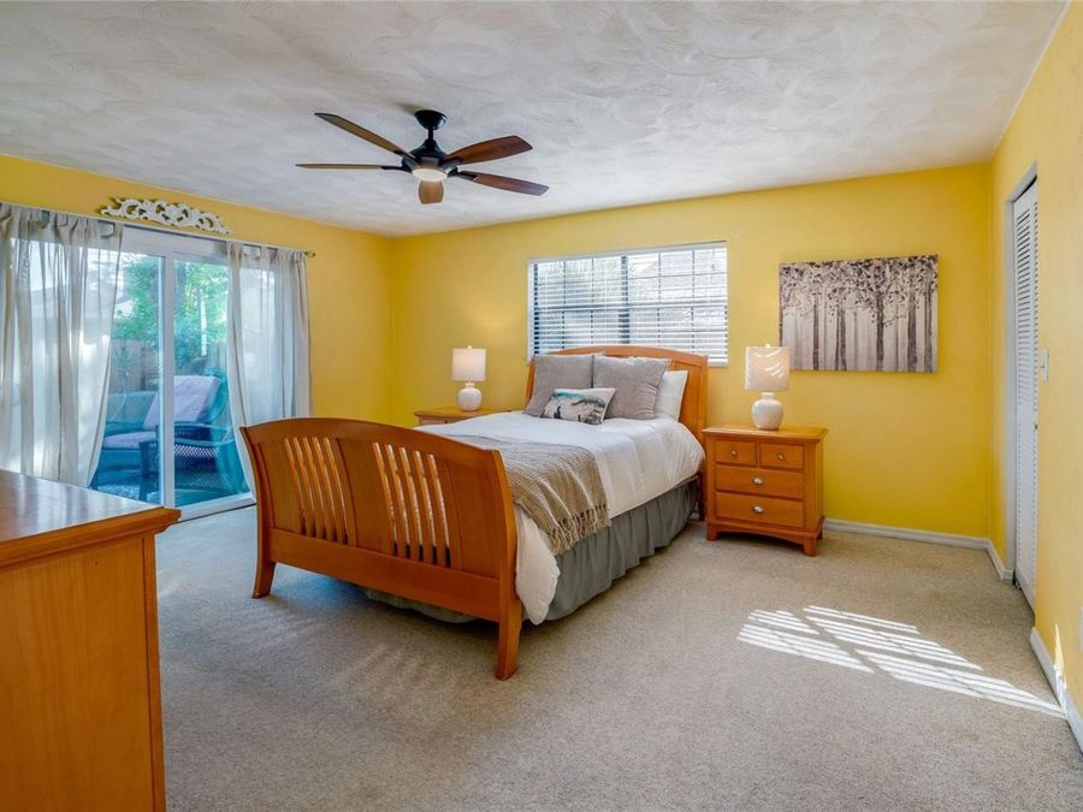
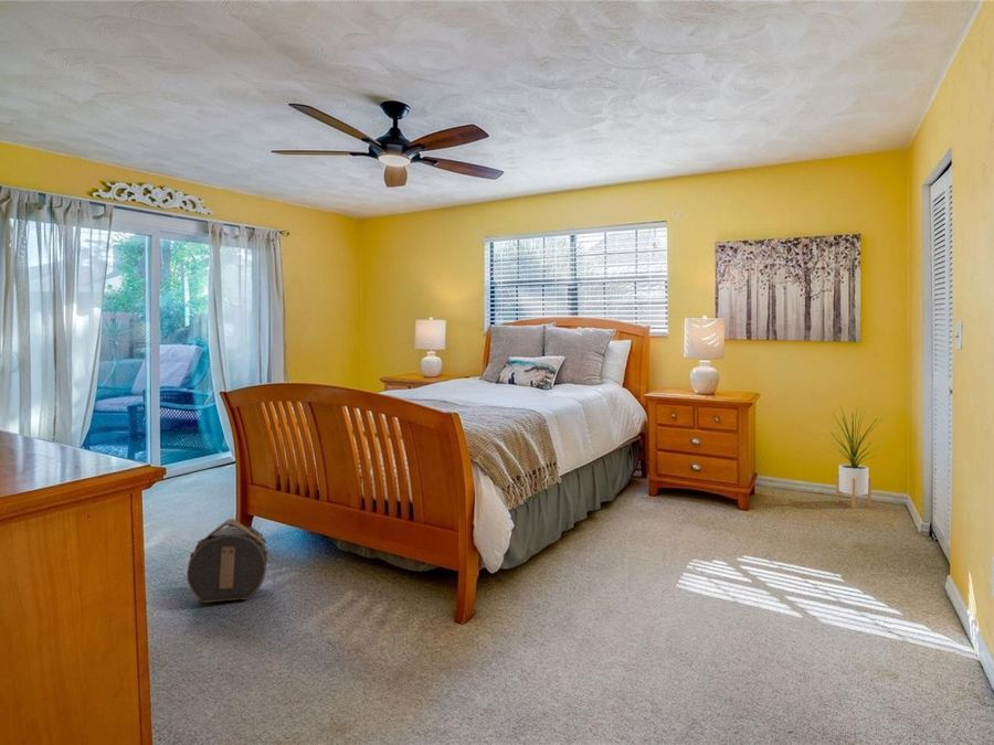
+ hat box [186,518,268,604]
+ house plant [824,406,885,509]
